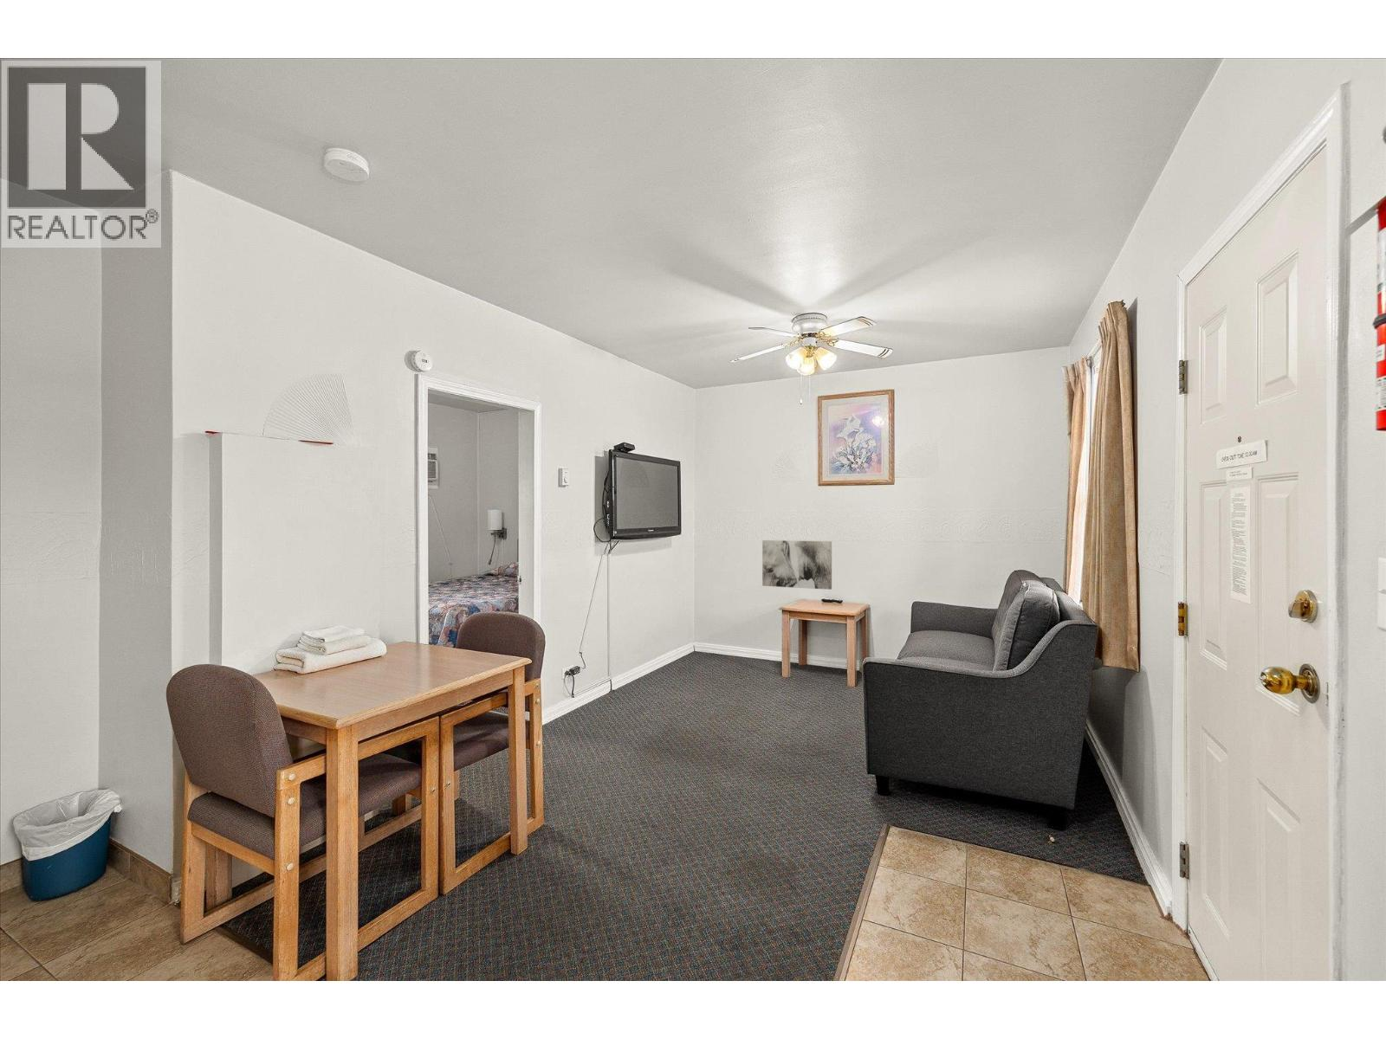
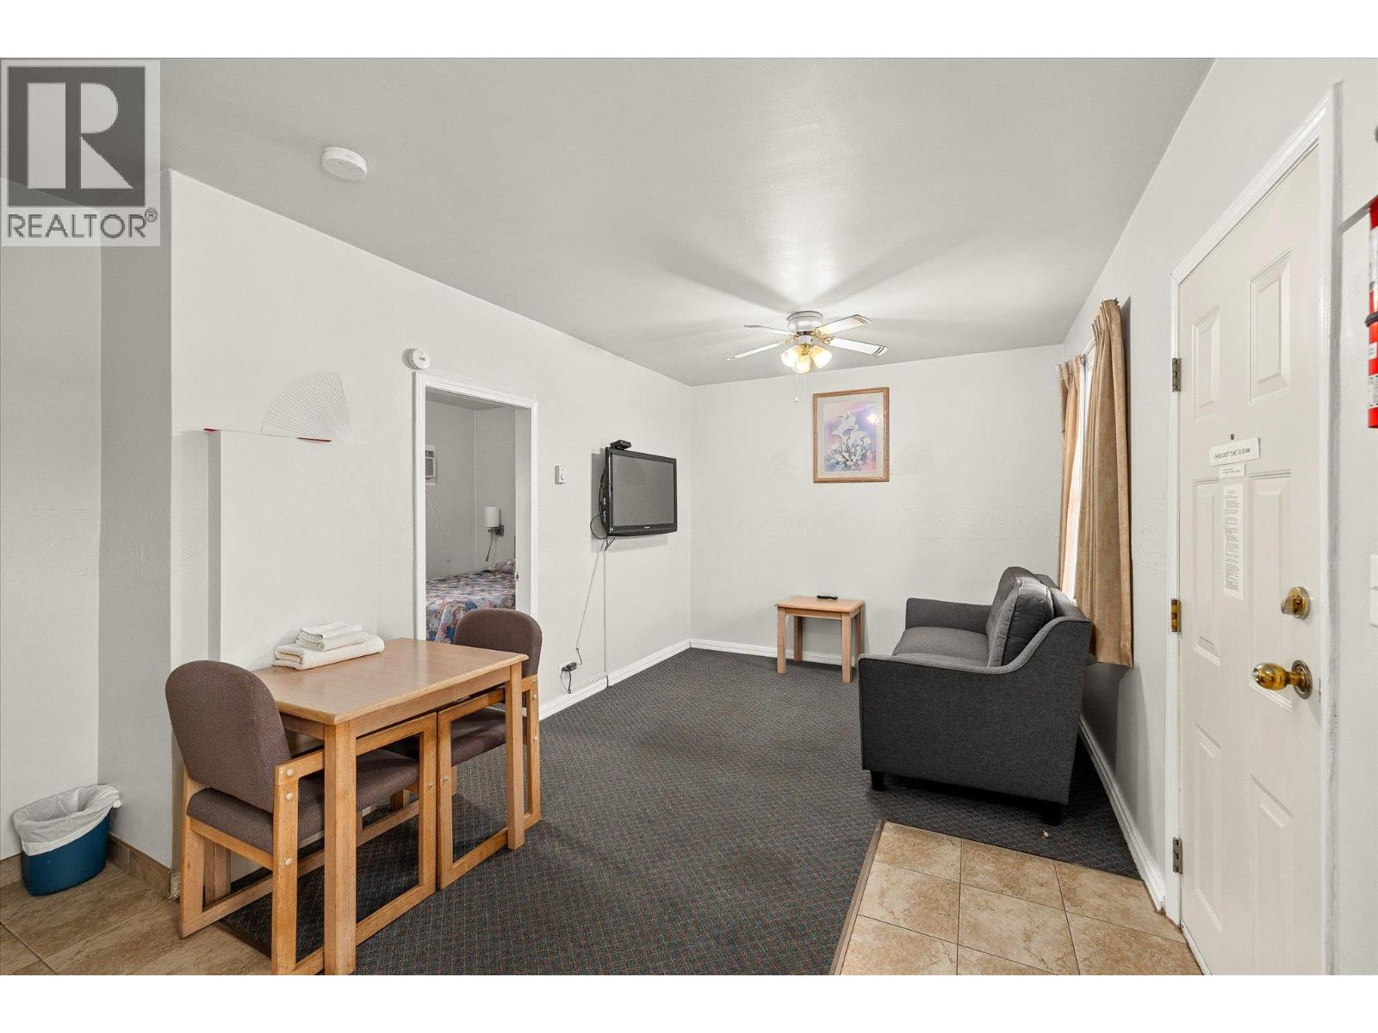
- wall art [762,539,833,590]
